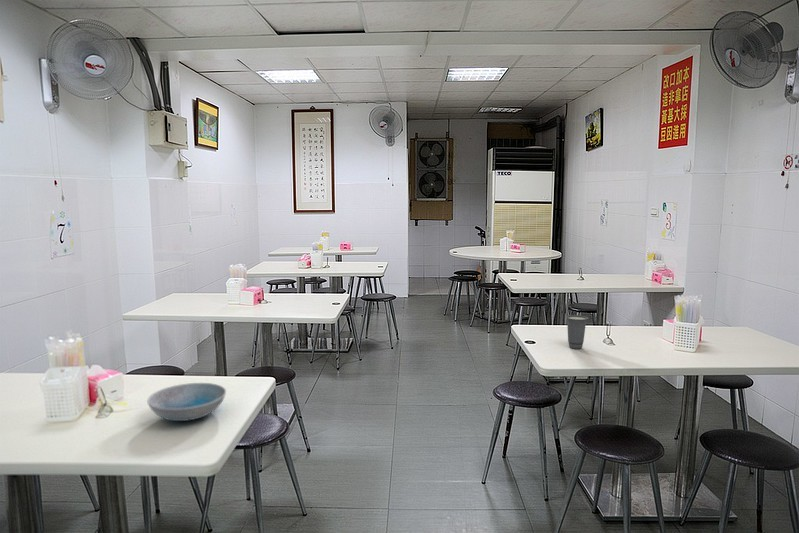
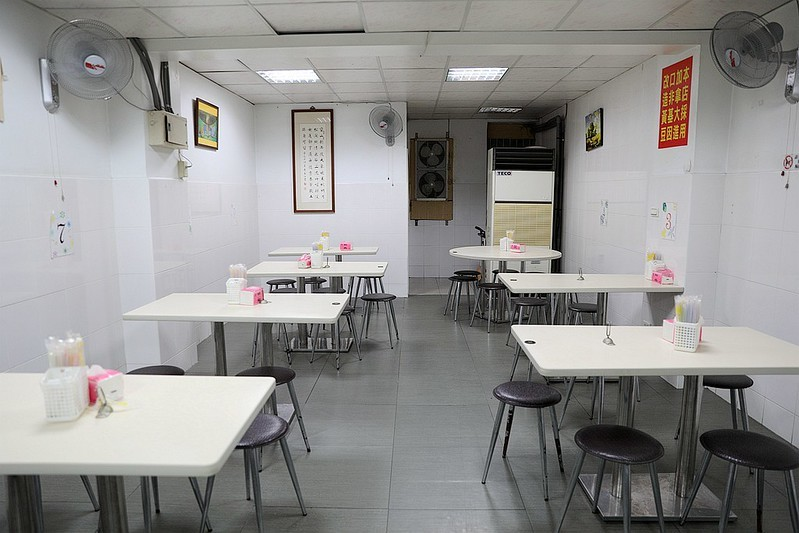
- cup [564,314,589,350]
- dish [146,382,227,422]
